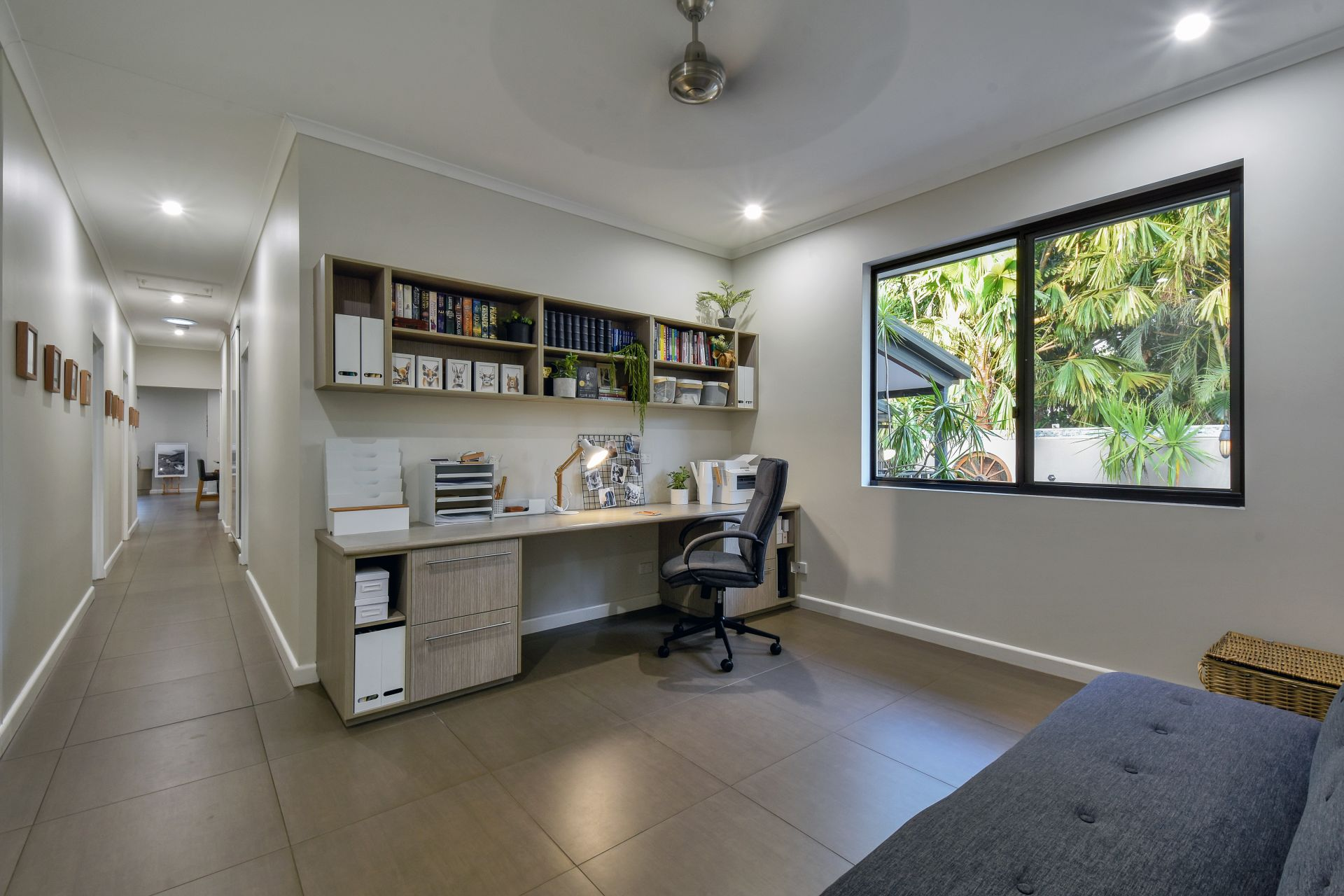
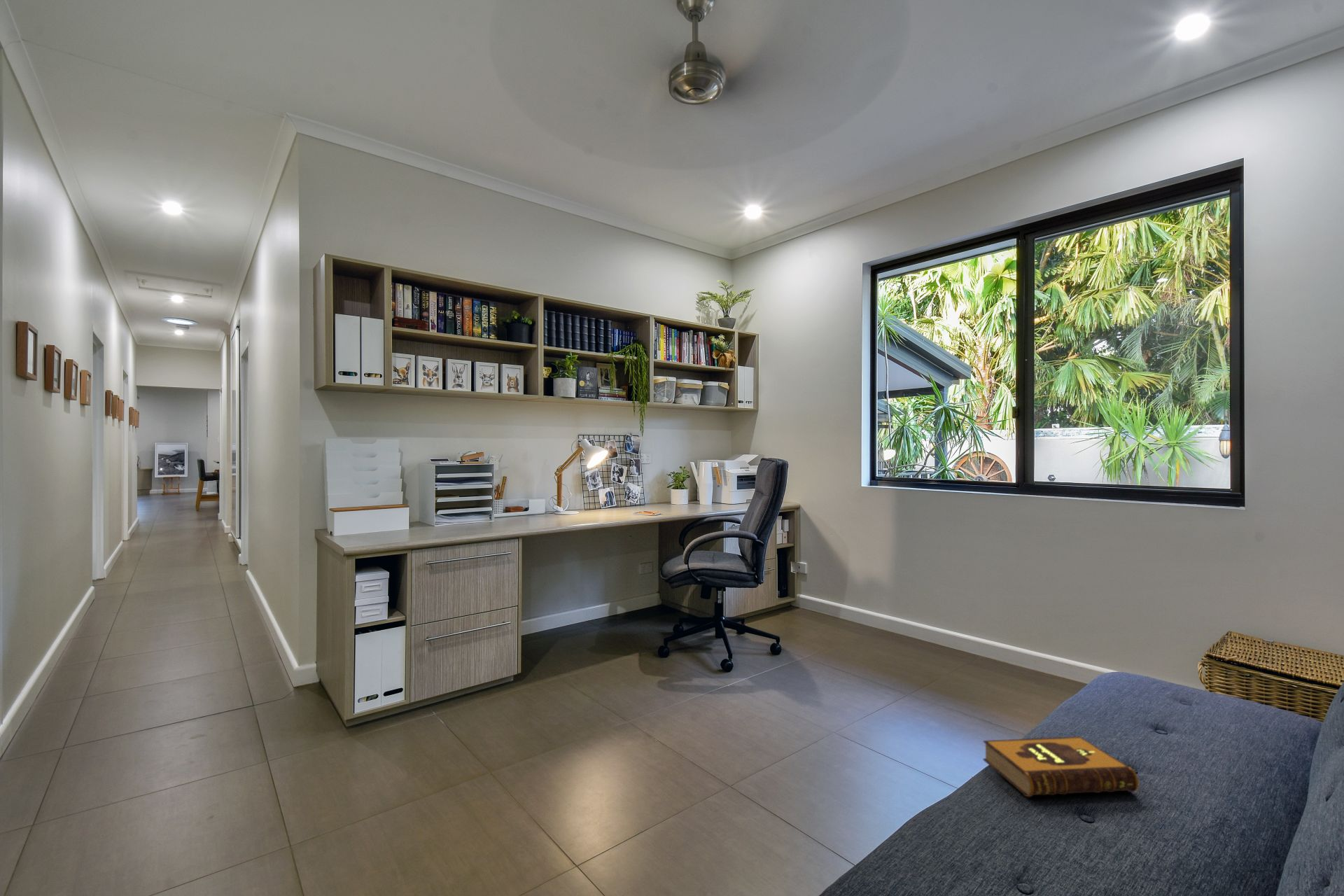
+ hardback book [982,736,1140,797]
